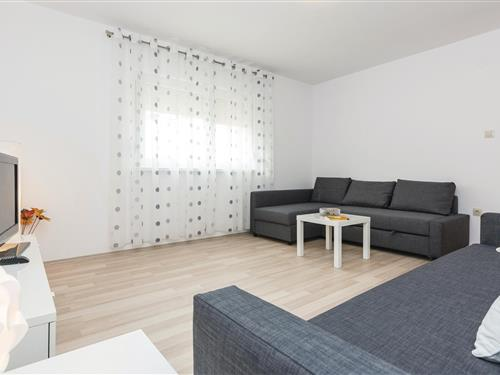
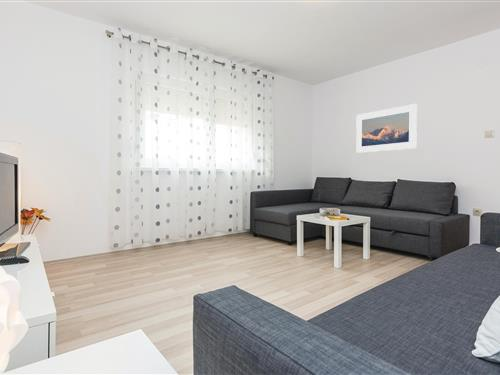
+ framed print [355,103,418,154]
